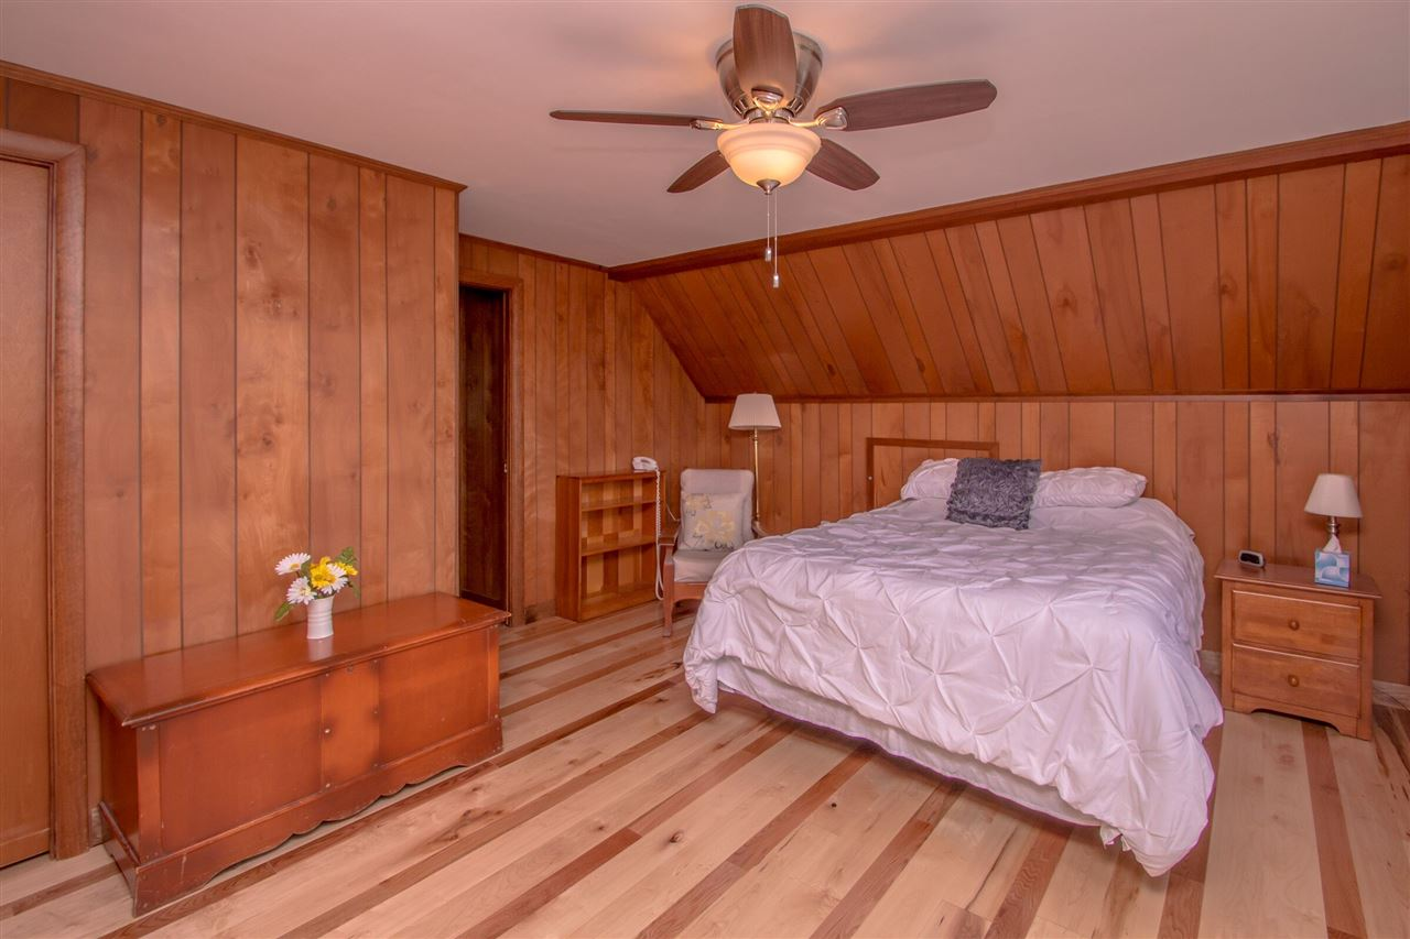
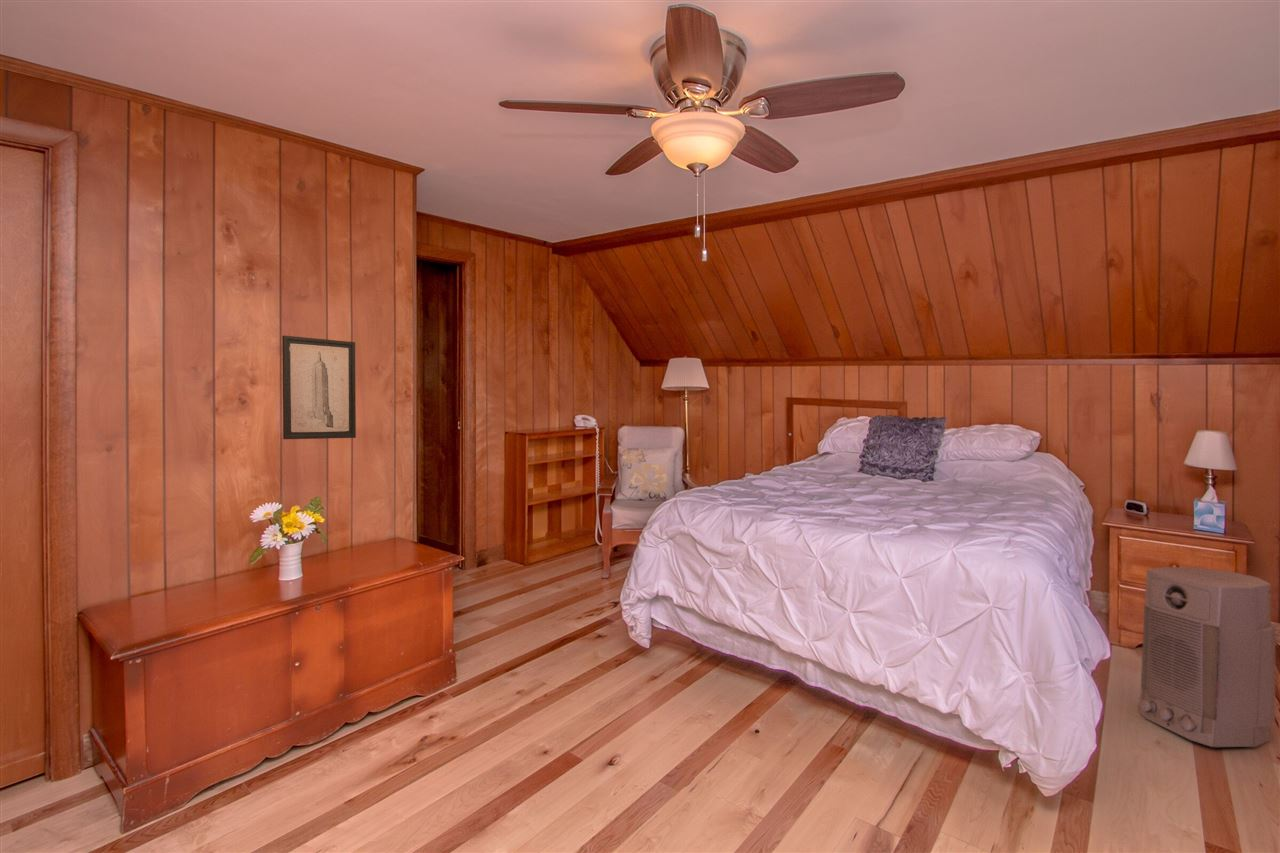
+ wall art [281,335,357,440]
+ air purifier [1137,566,1276,748]
